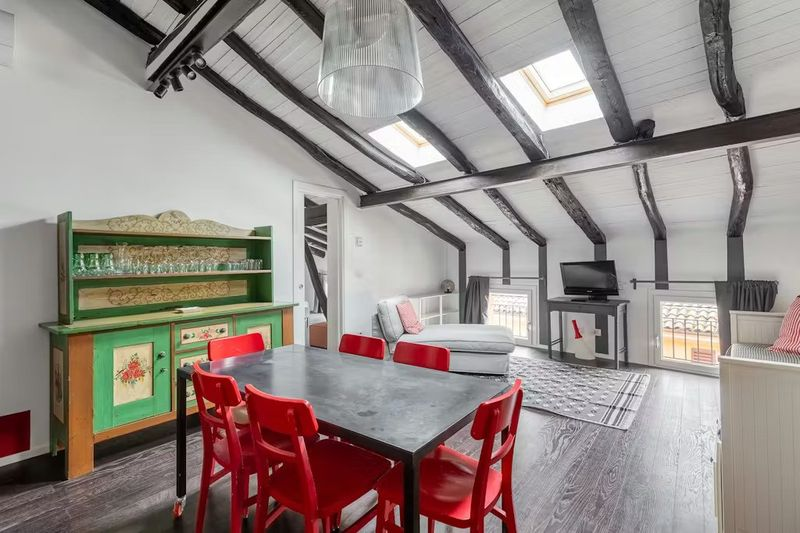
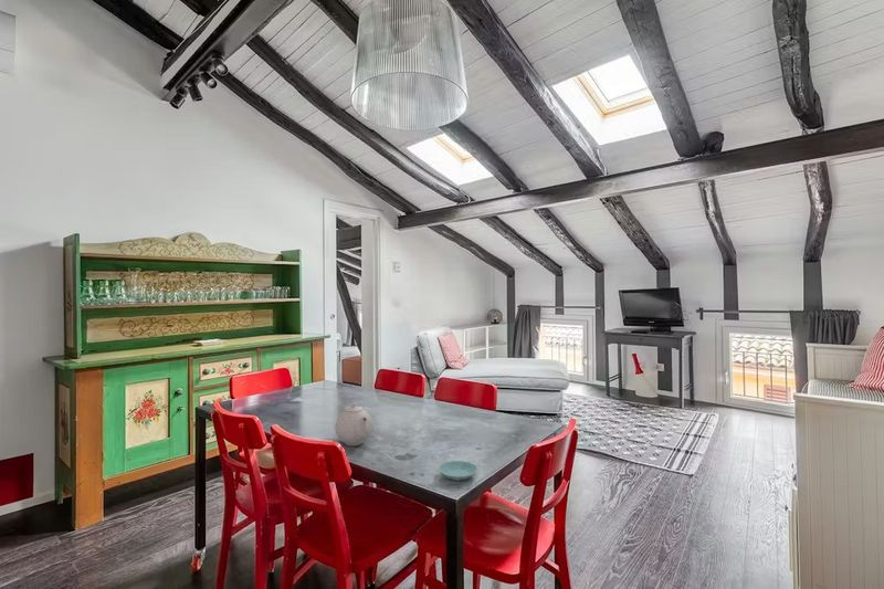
+ saucer [438,460,478,482]
+ teapot [334,401,373,446]
